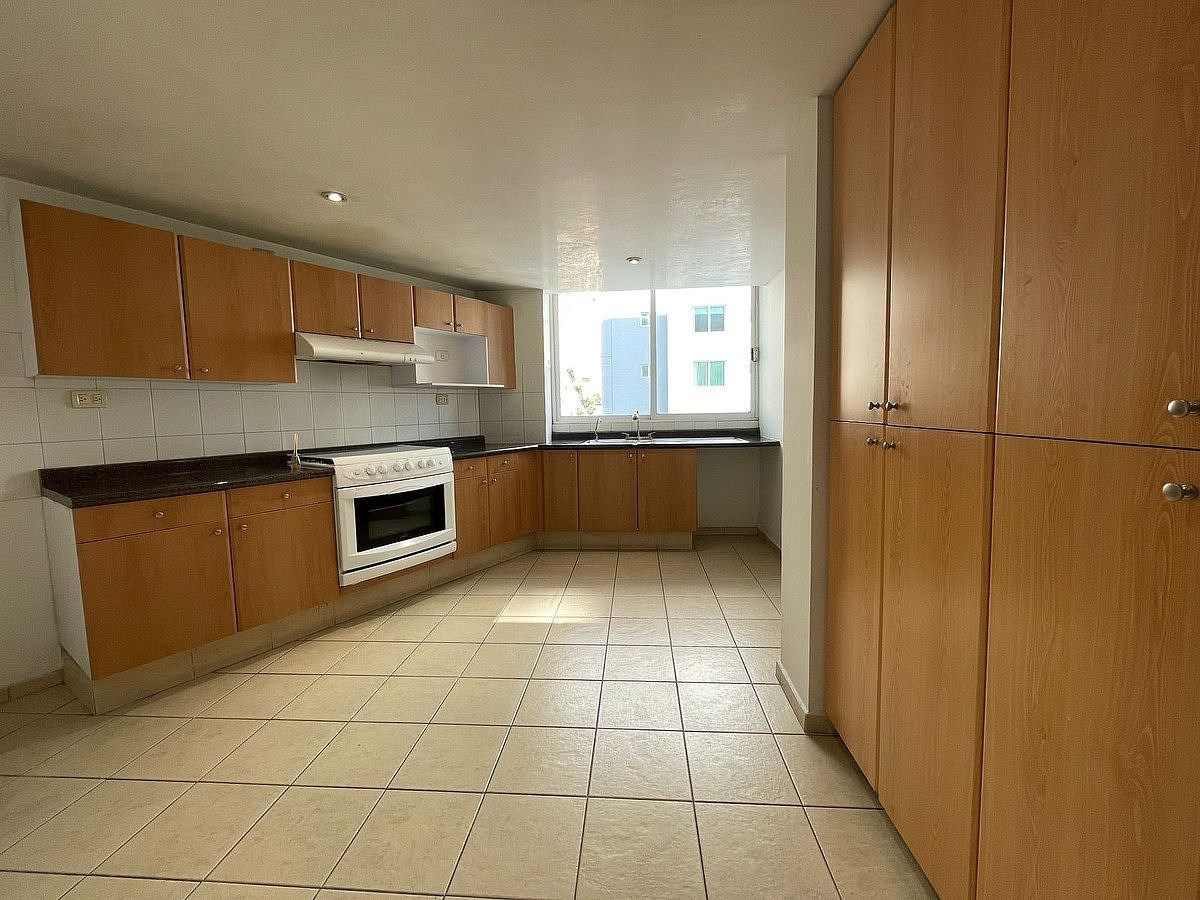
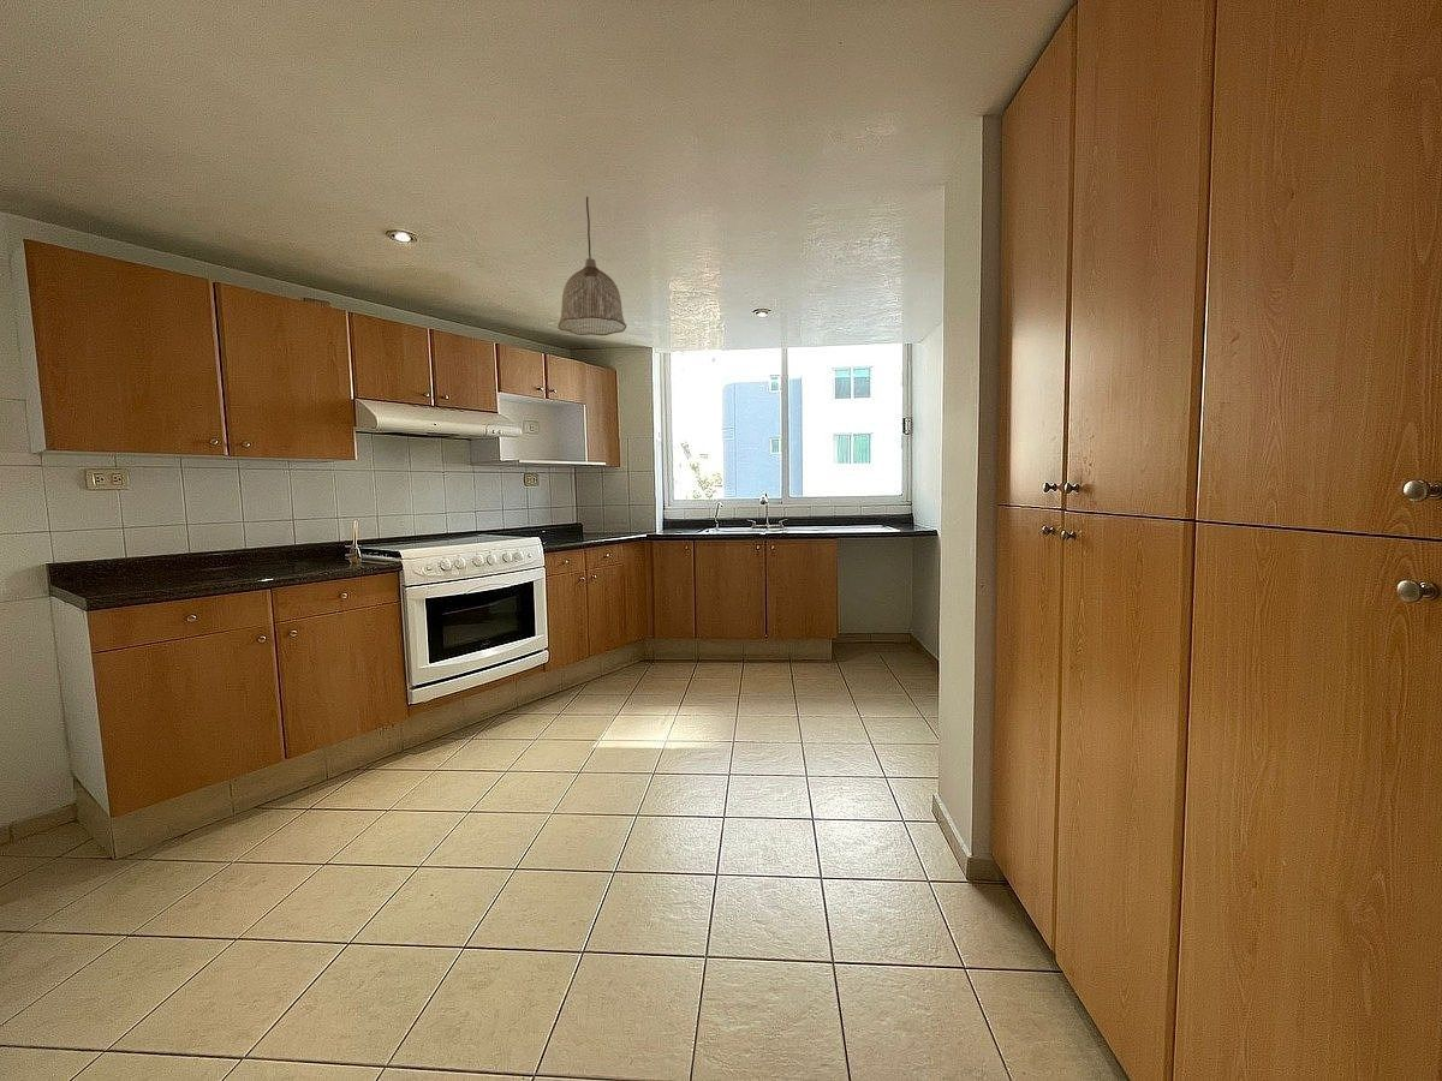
+ pendant lamp [556,196,627,336]
